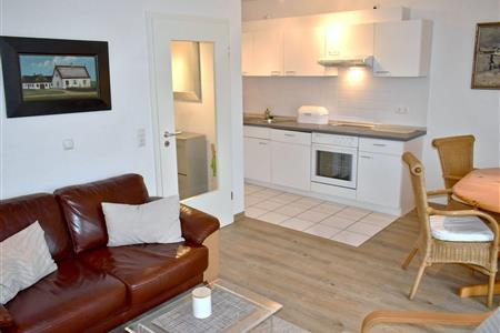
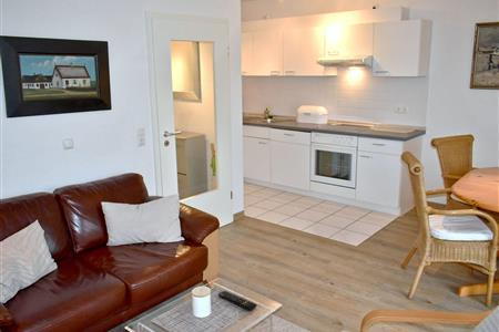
+ remote control [217,290,257,311]
